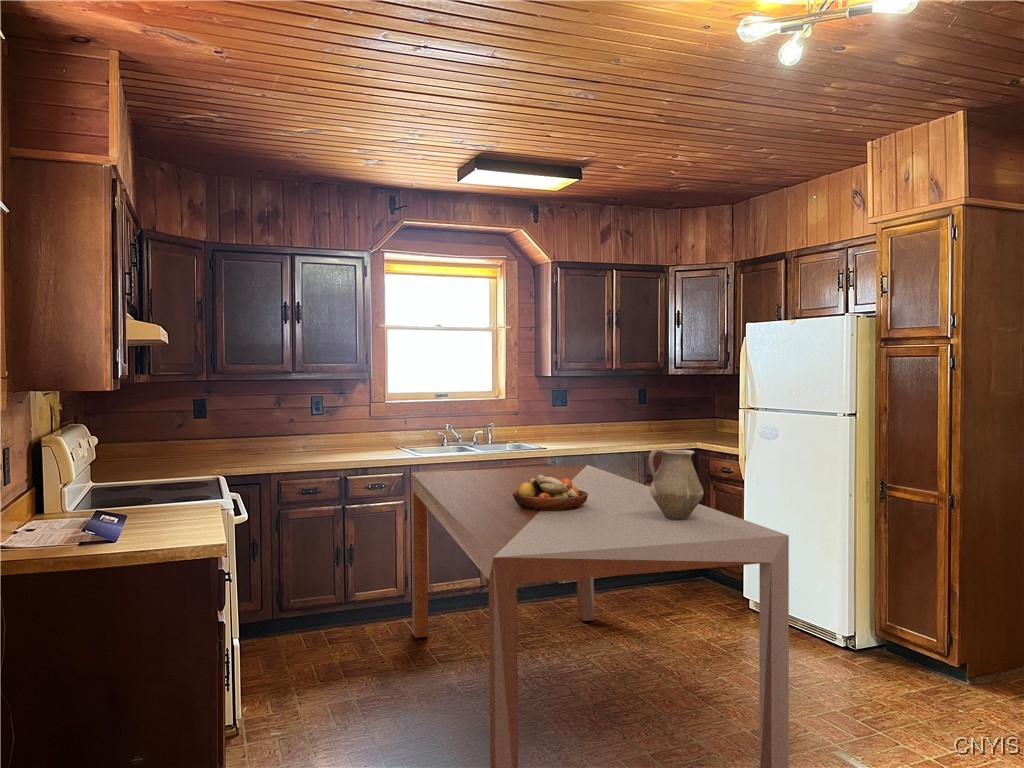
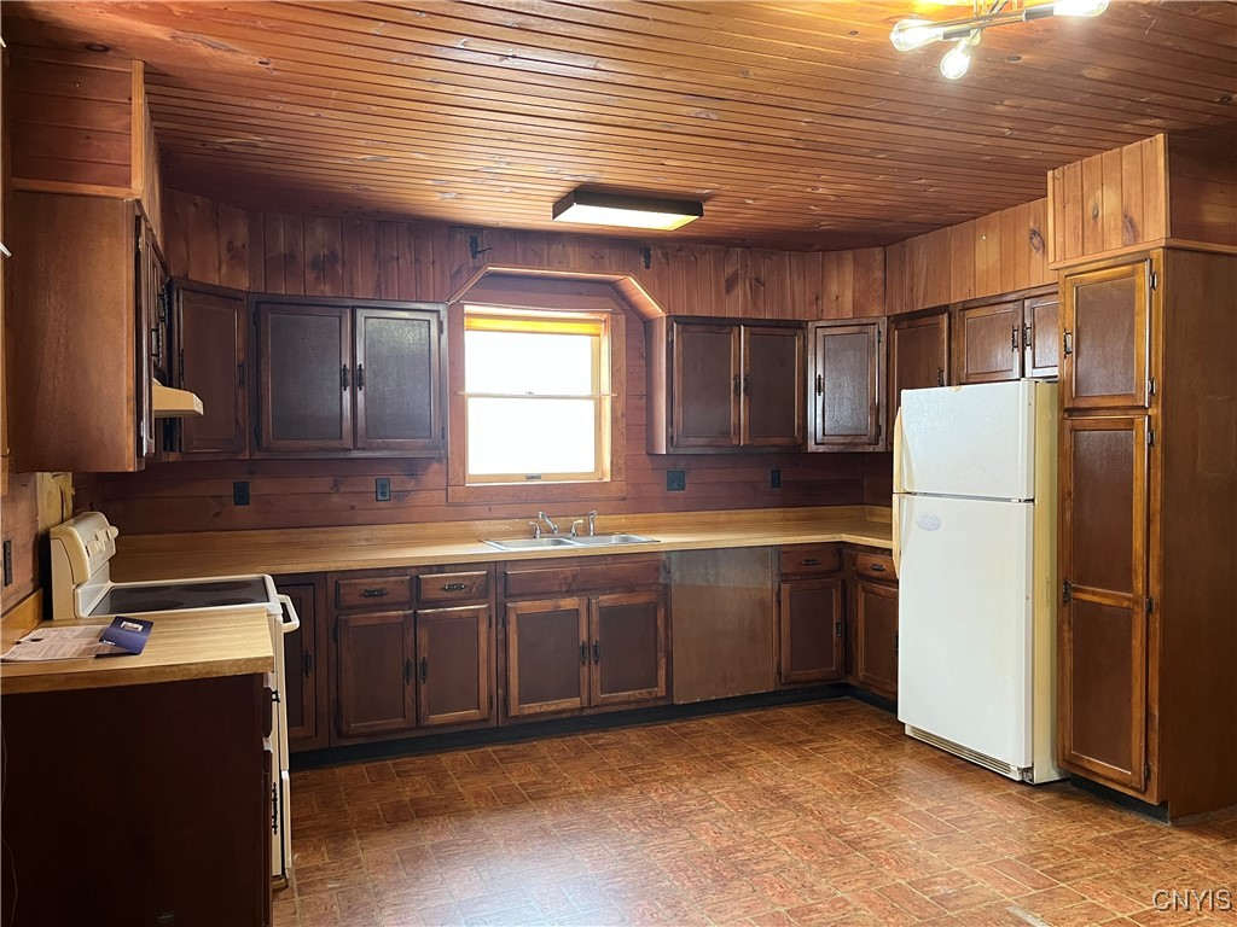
- fruit bowl [512,475,588,511]
- pitcher [648,447,705,519]
- table [410,464,790,768]
